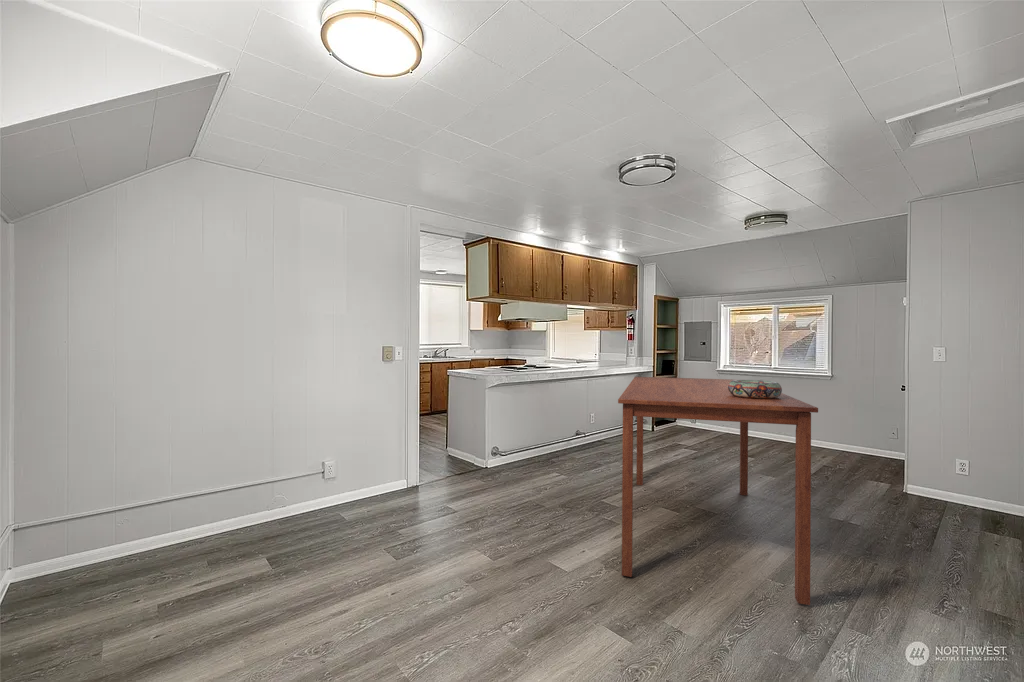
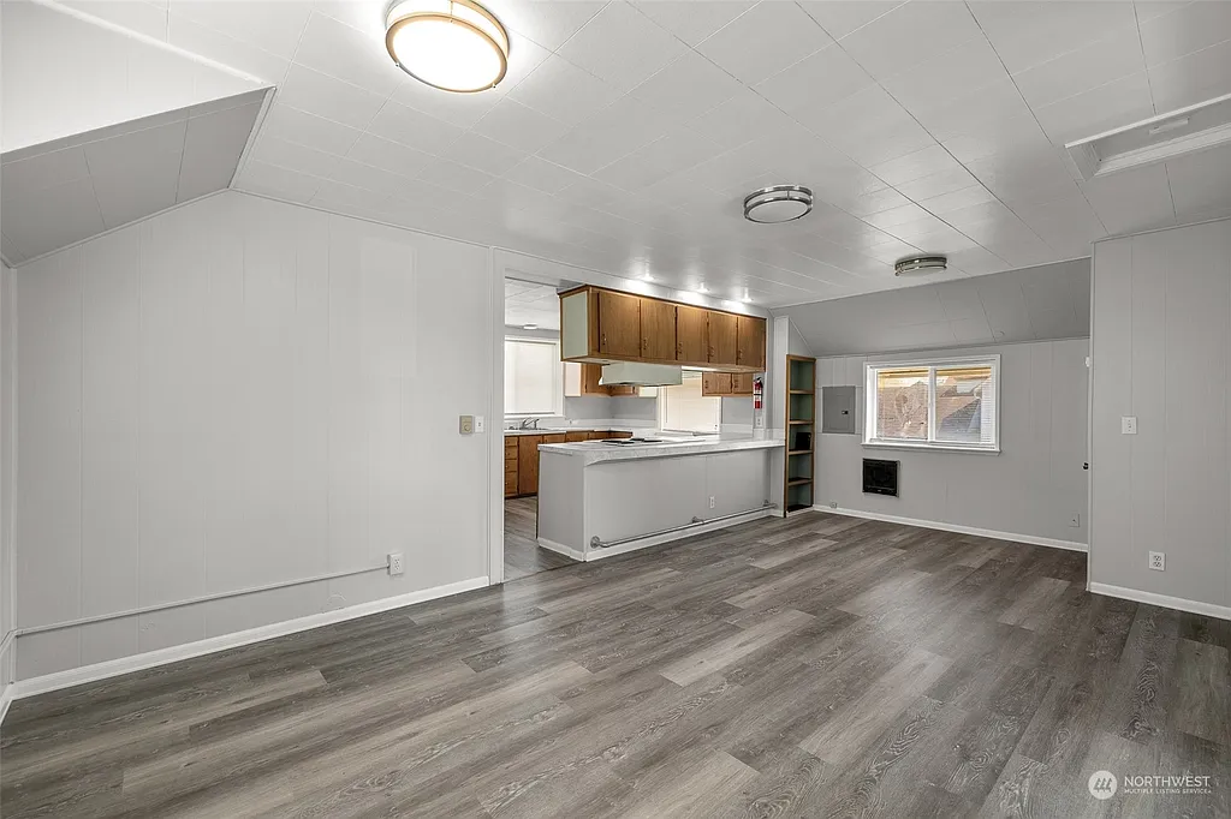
- dining table [617,376,819,606]
- decorative bowl [728,379,783,399]
